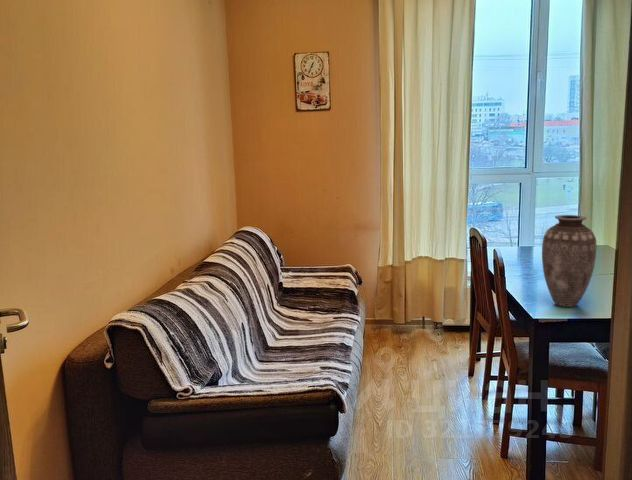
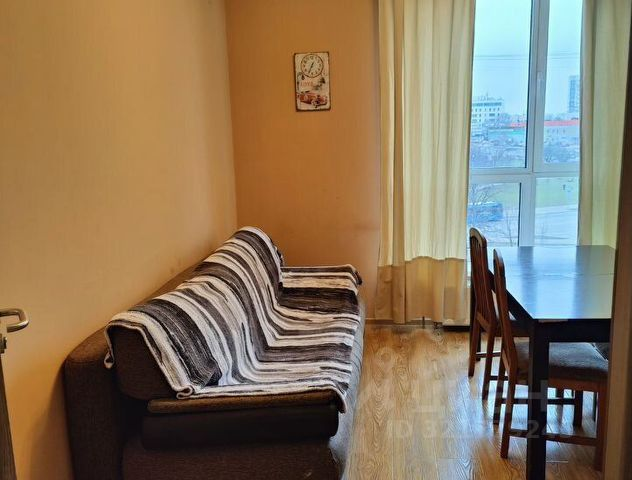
- vase [541,214,597,308]
